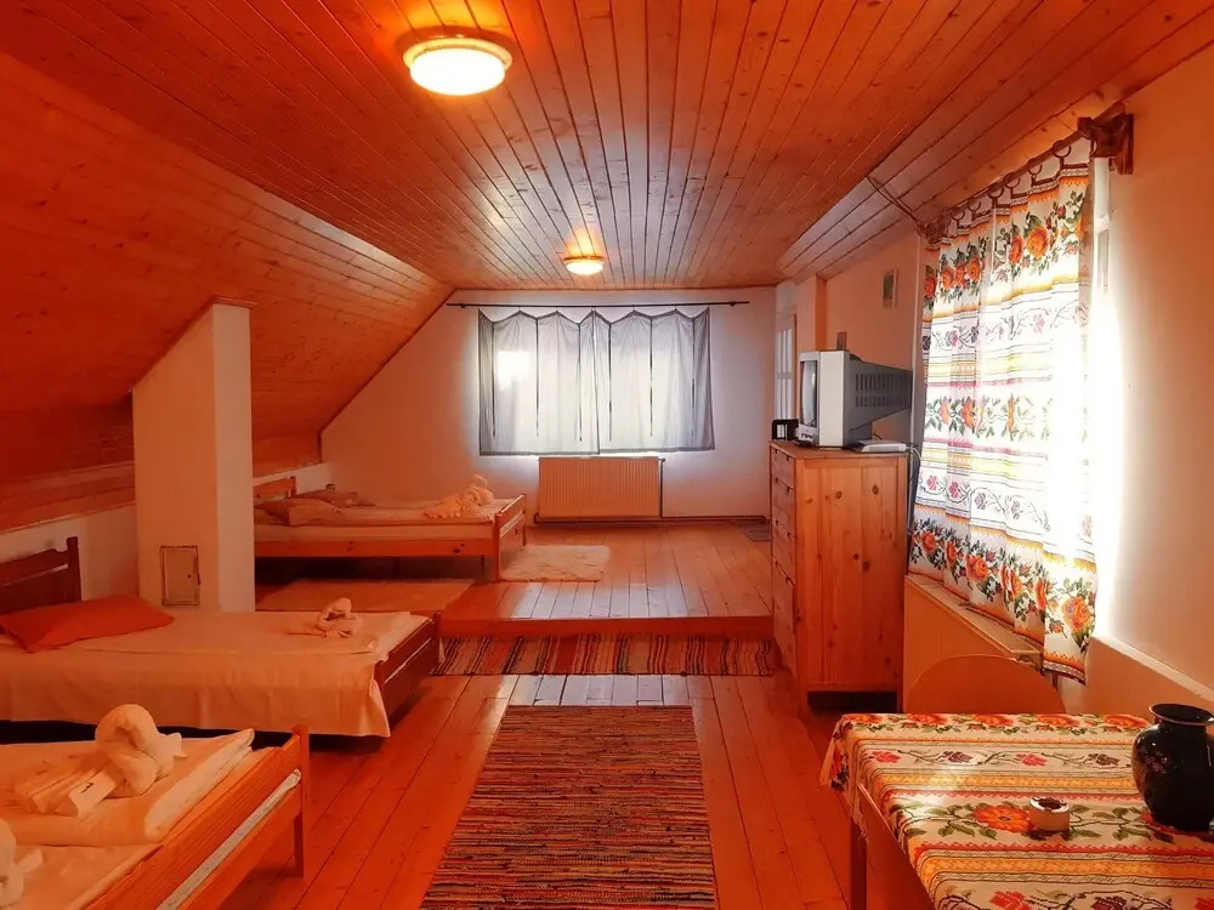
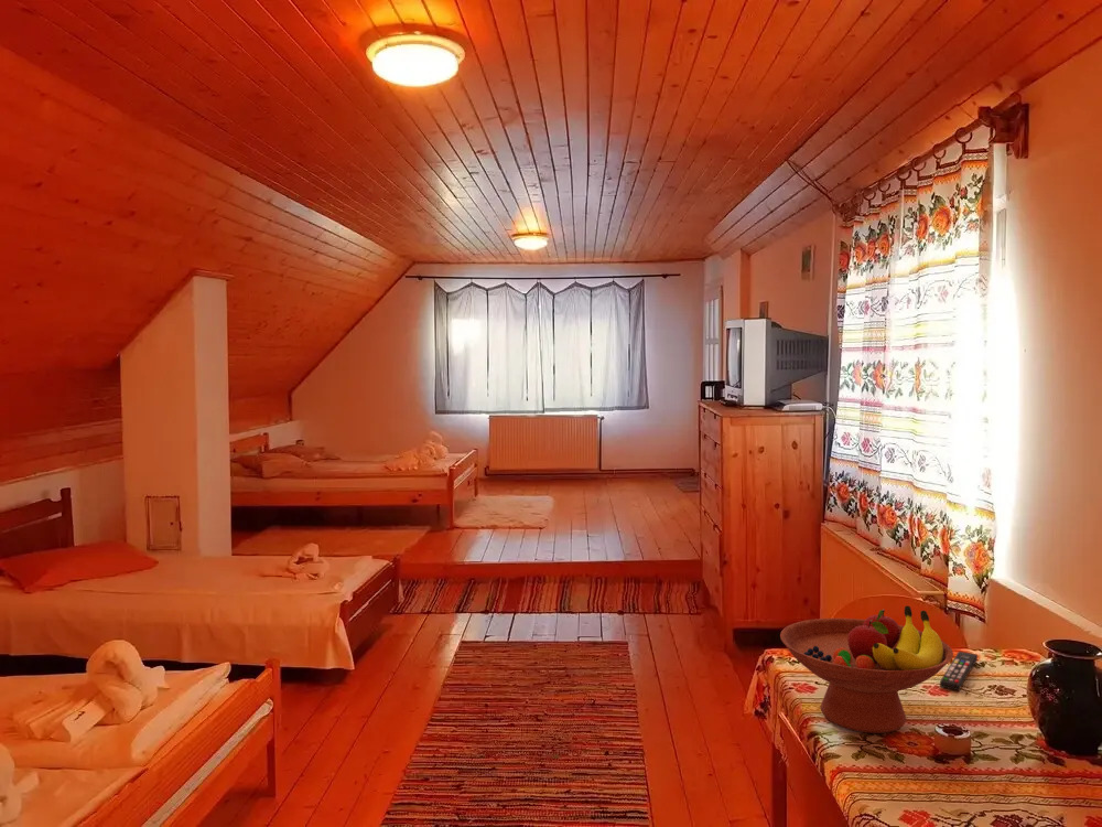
+ remote control [939,651,979,691]
+ fruit bowl [779,604,954,734]
